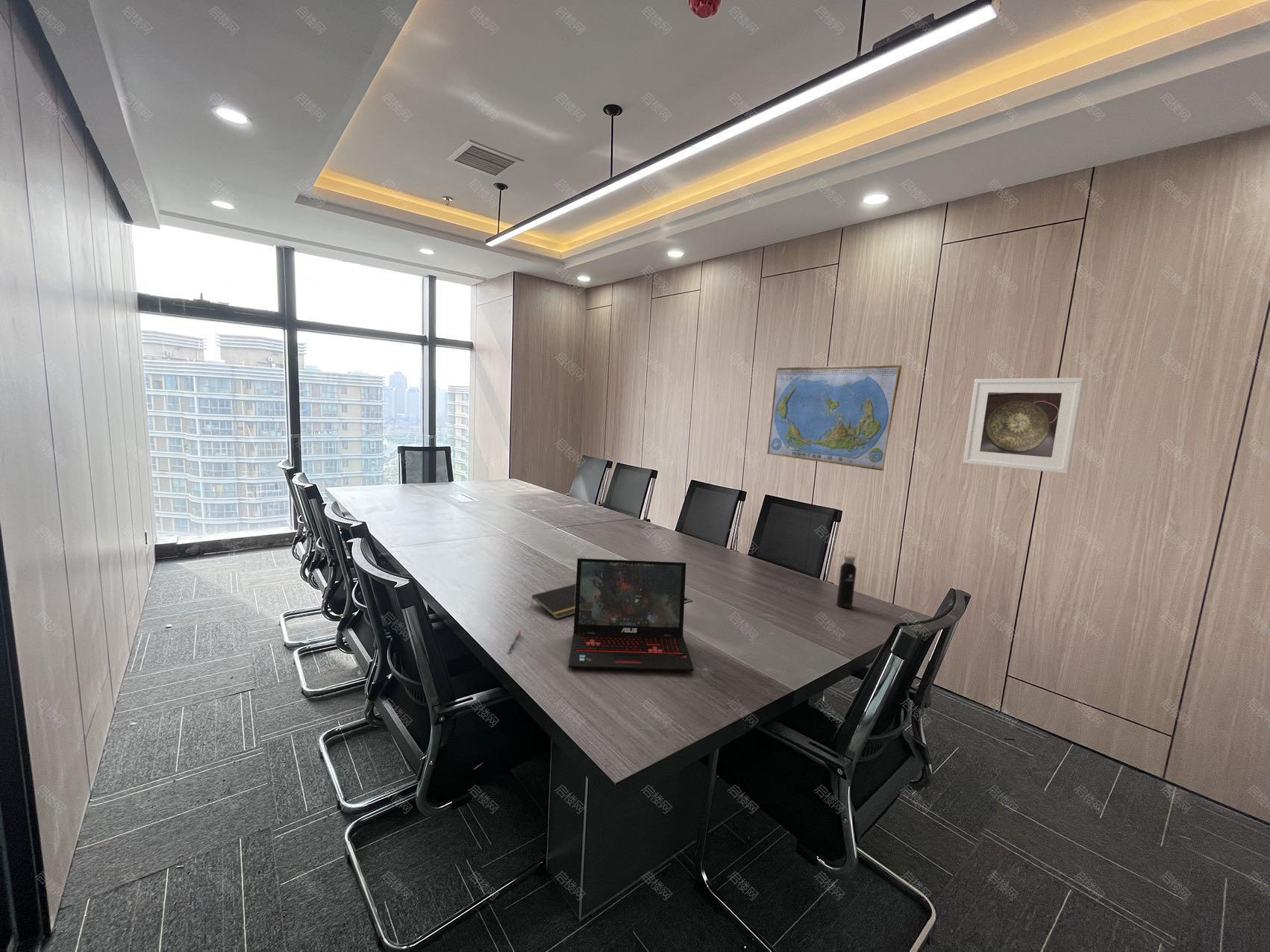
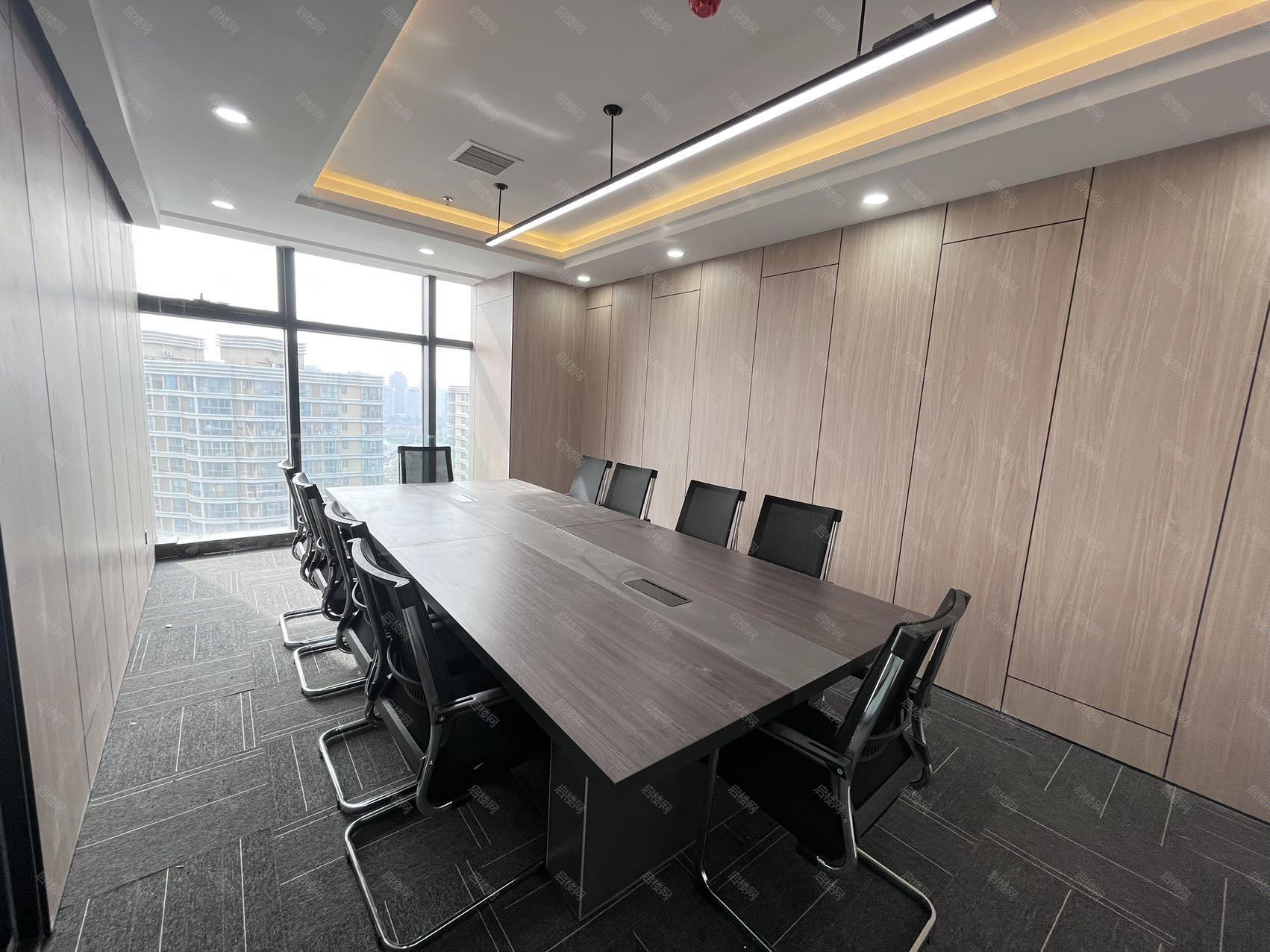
- laptop [568,557,695,671]
- notepad [530,583,576,620]
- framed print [963,377,1085,475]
- world map [766,364,903,472]
- pen [507,630,522,654]
- water bottle [836,551,857,609]
